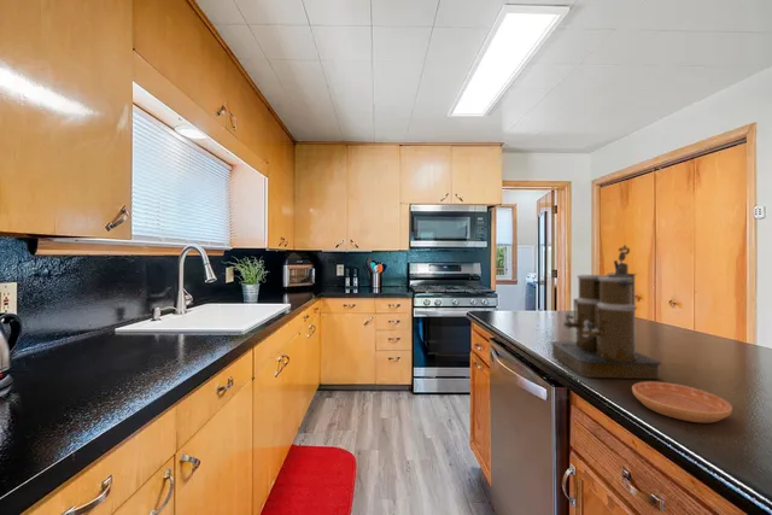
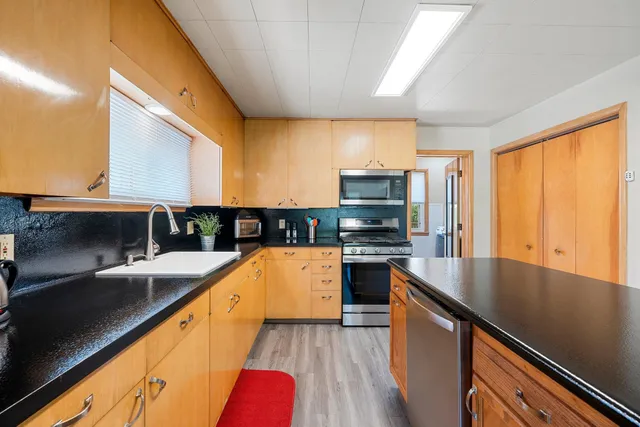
- saucer [631,380,733,423]
- coffee maker [550,244,662,380]
